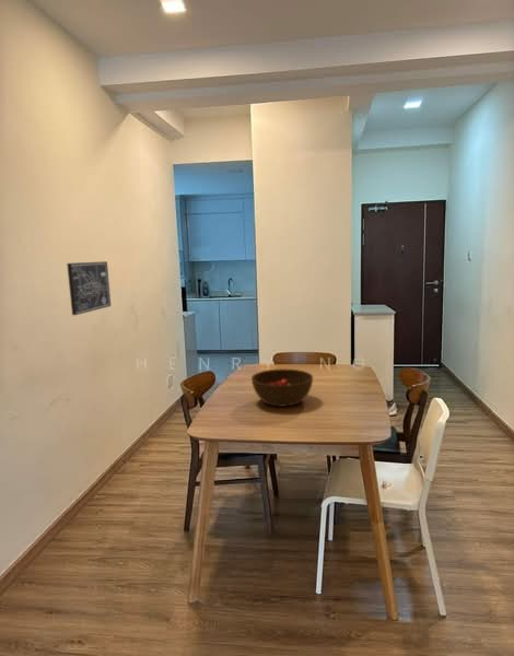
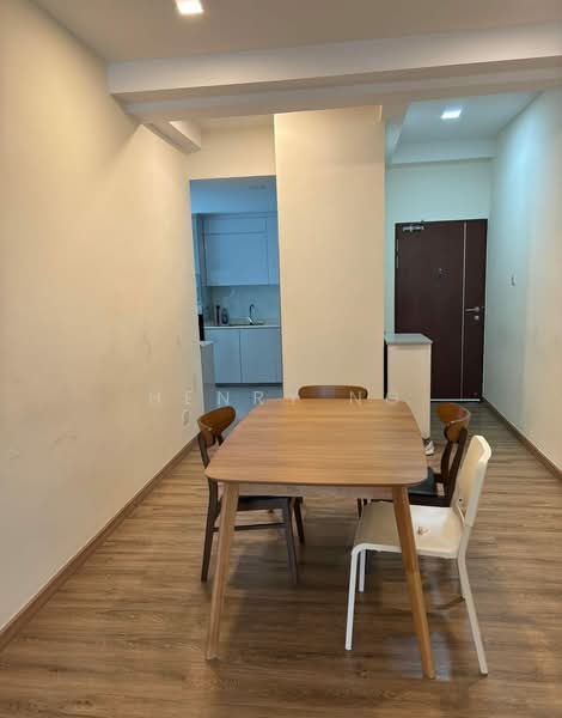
- bowl [250,367,314,408]
- wall art [66,260,112,316]
